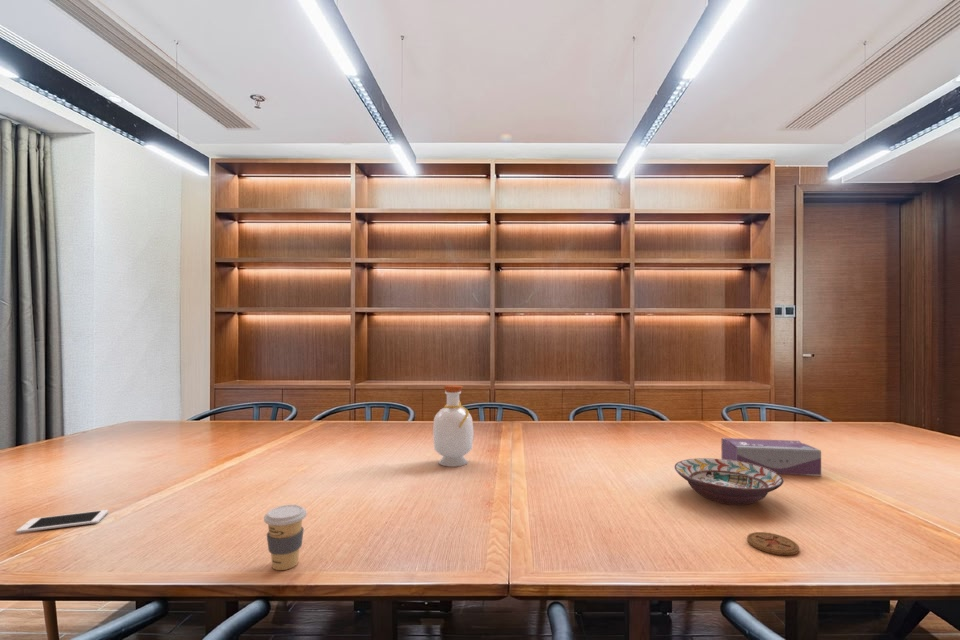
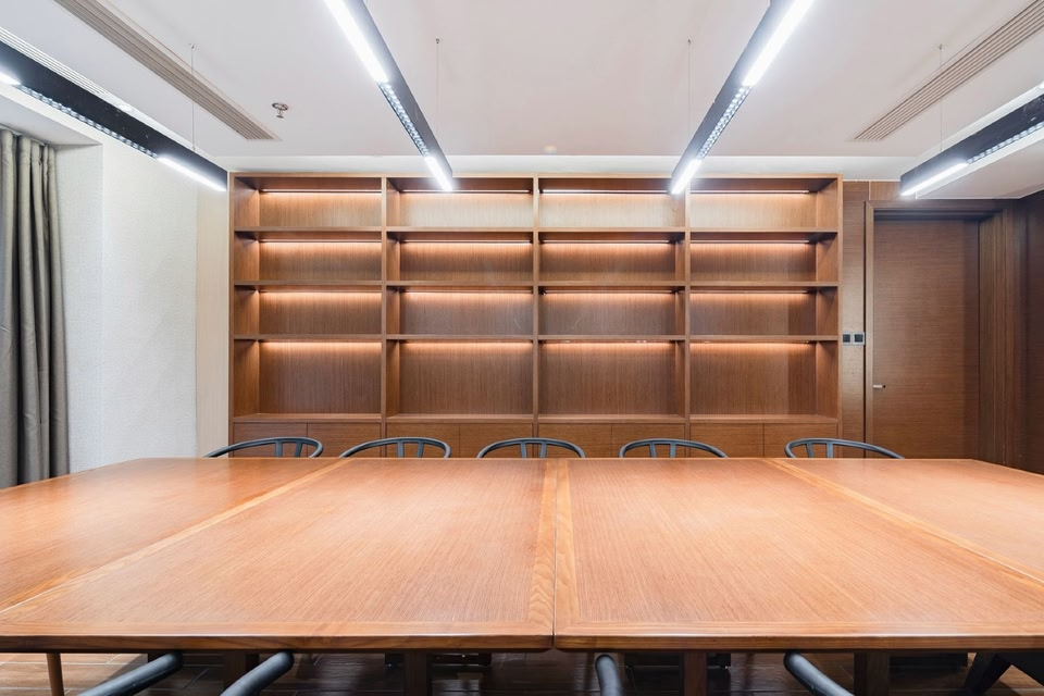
- cell phone [15,509,109,534]
- coffee cup [263,504,308,571]
- bottle [432,384,474,468]
- tissue box [720,437,822,477]
- decorative bowl [674,457,784,506]
- coaster [746,531,800,556]
